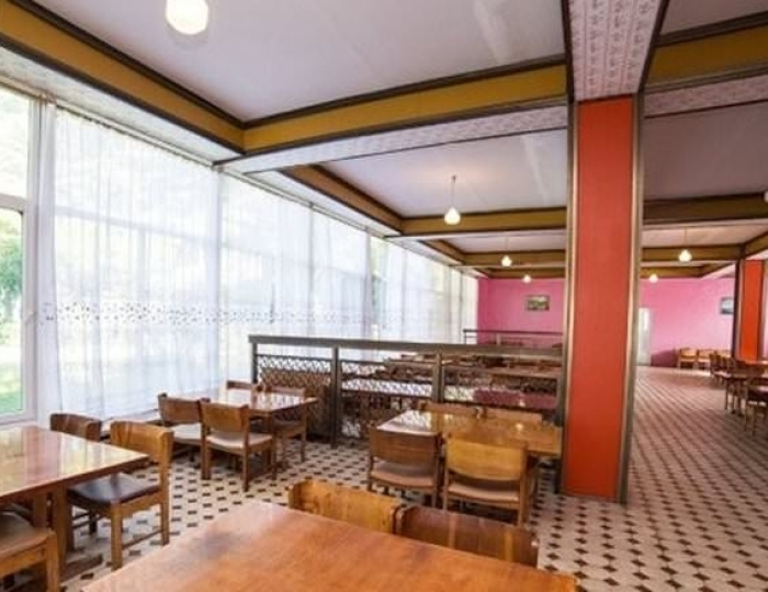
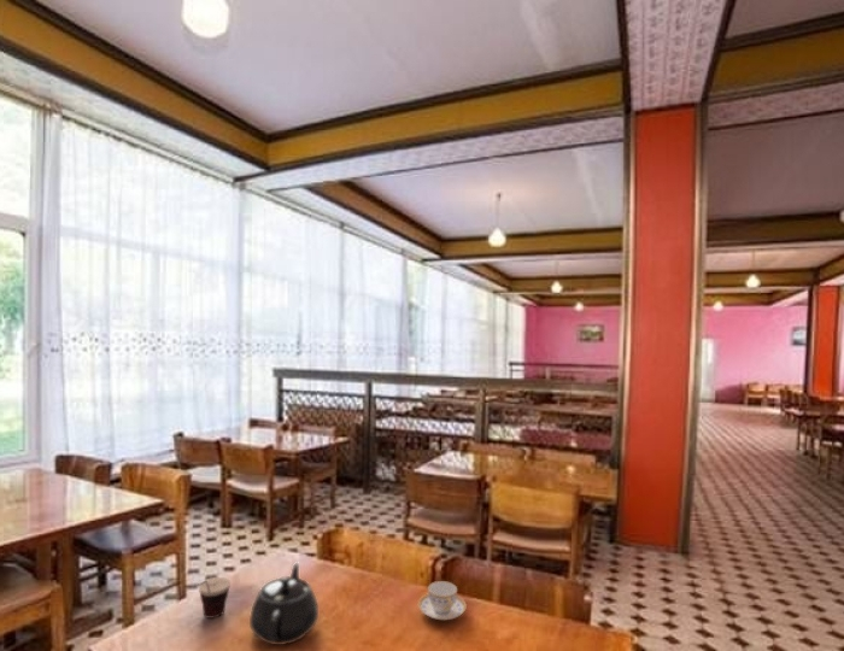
+ teacup [417,580,468,621]
+ cup [197,576,231,620]
+ teapot [248,561,320,646]
